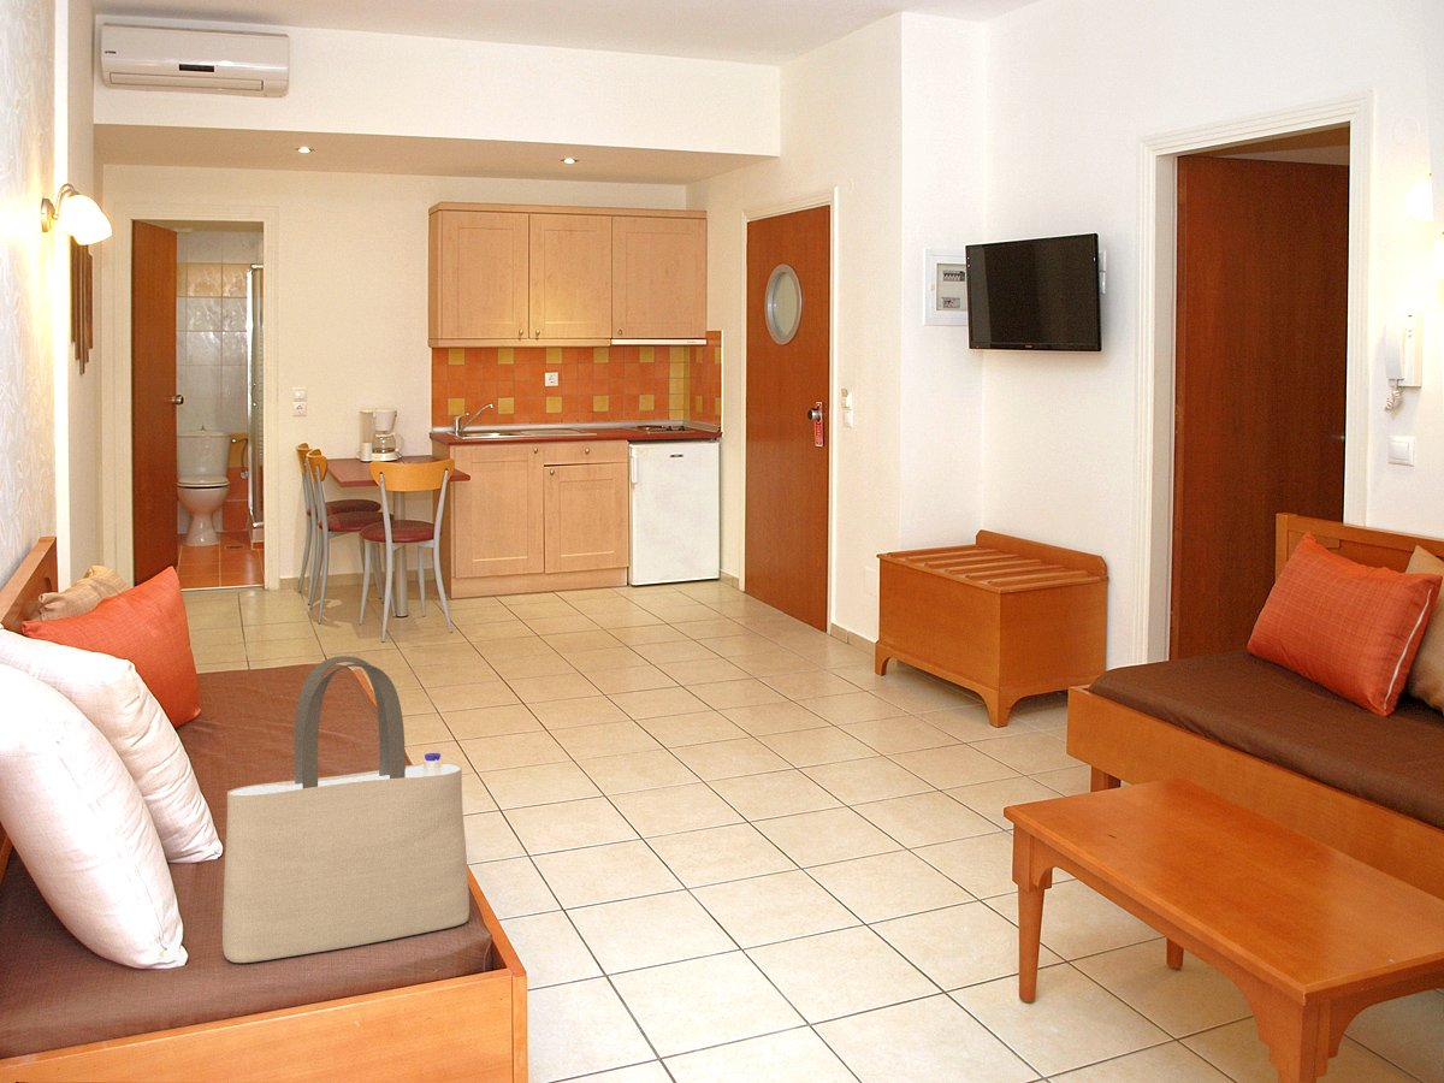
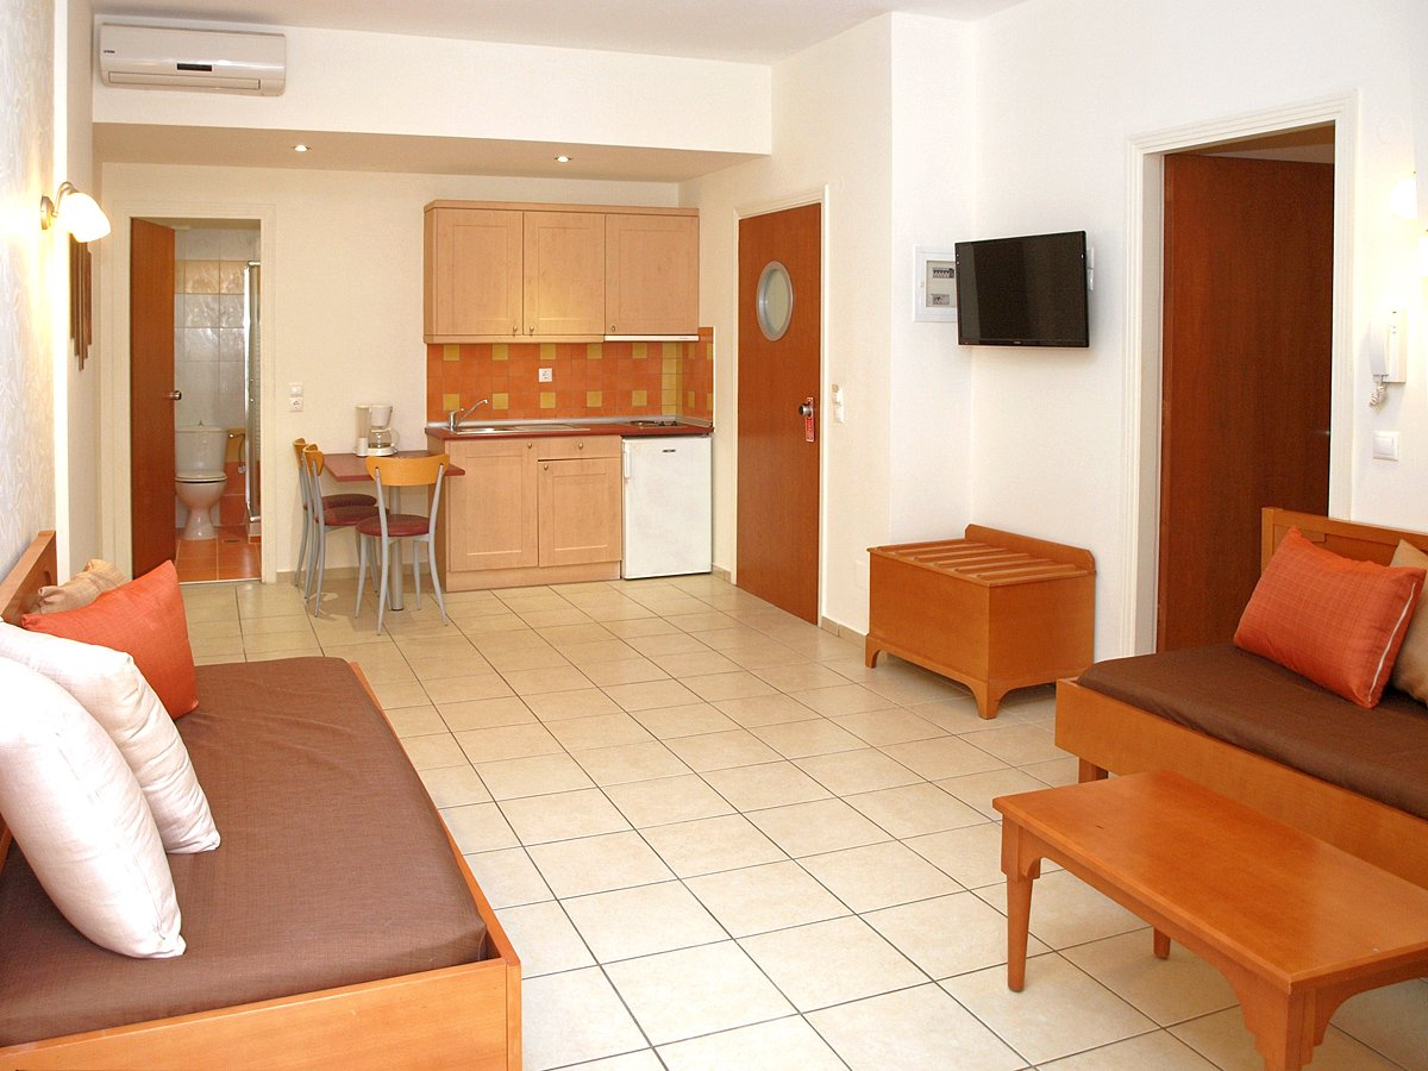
- tote bag [221,655,471,964]
